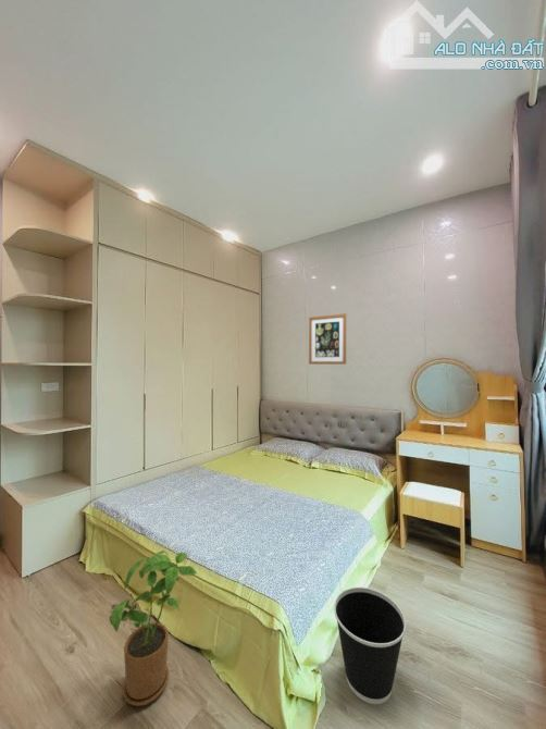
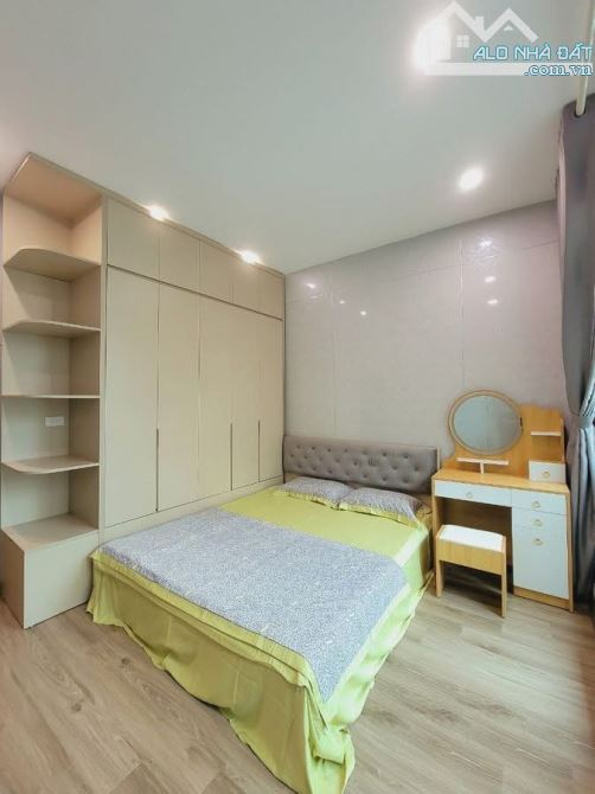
- house plant [109,549,197,707]
- wall art [308,312,347,366]
- wastebasket [333,586,407,705]
